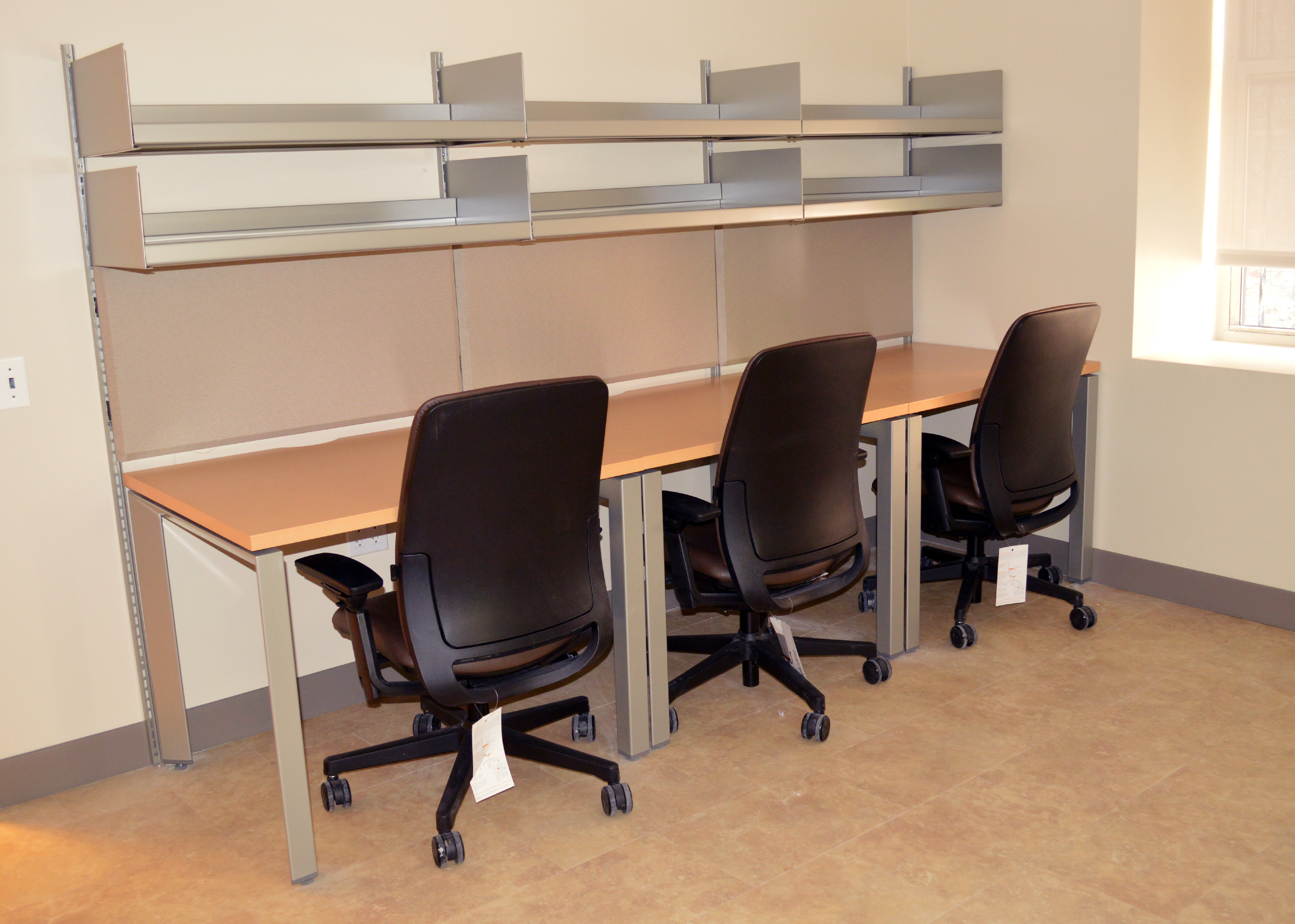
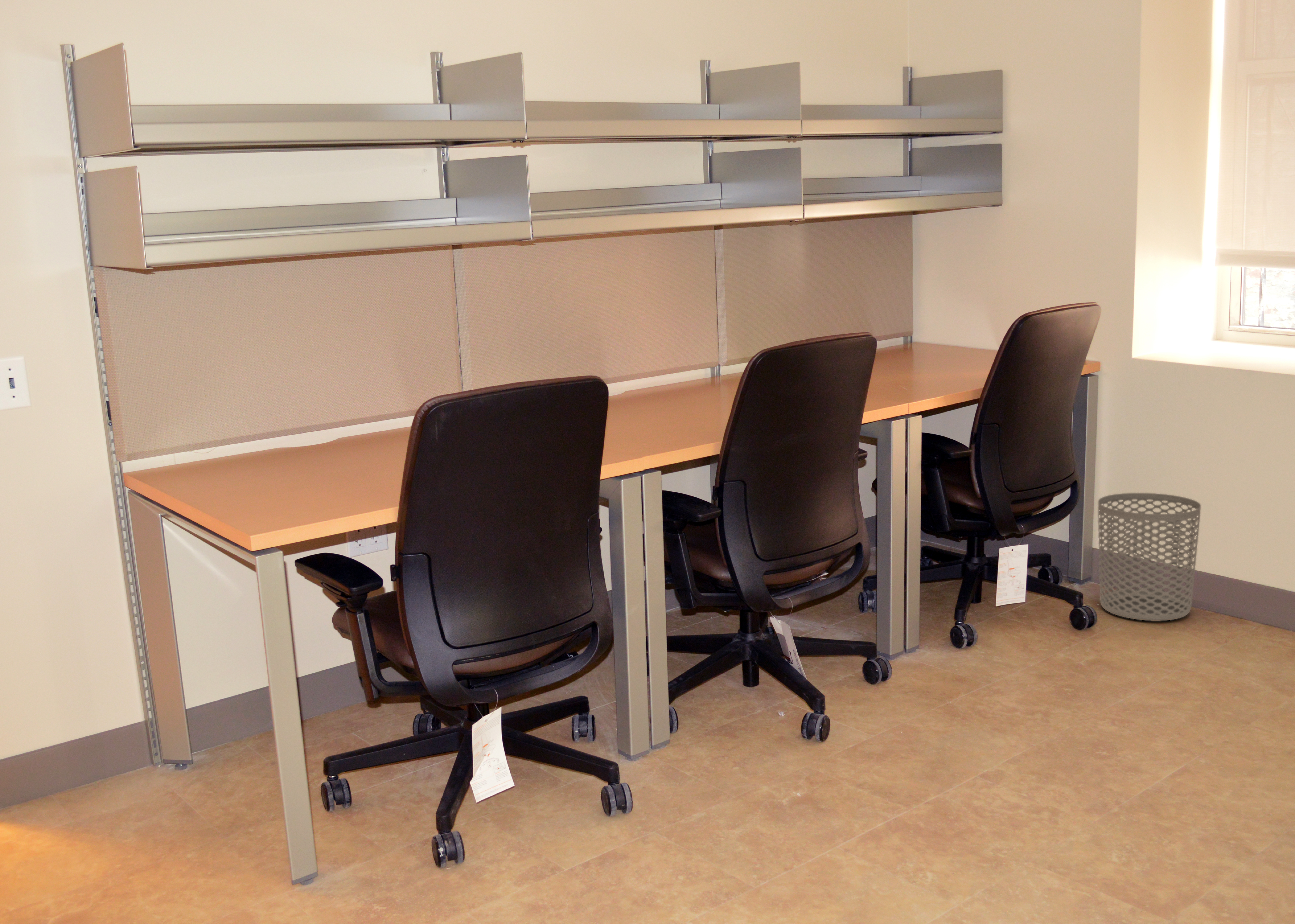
+ waste bin [1098,493,1201,621]
